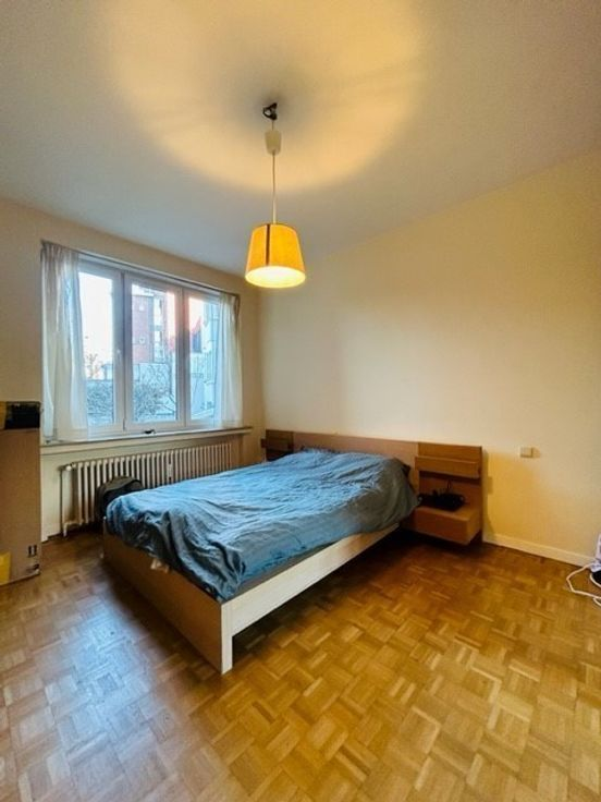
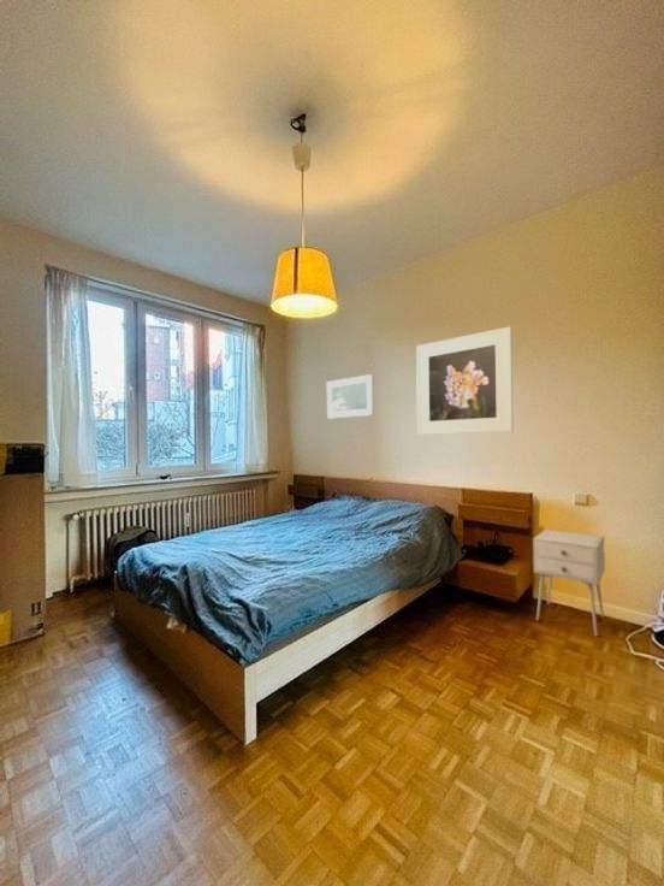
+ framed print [326,373,374,420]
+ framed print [415,325,514,436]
+ nightstand [532,528,606,637]
